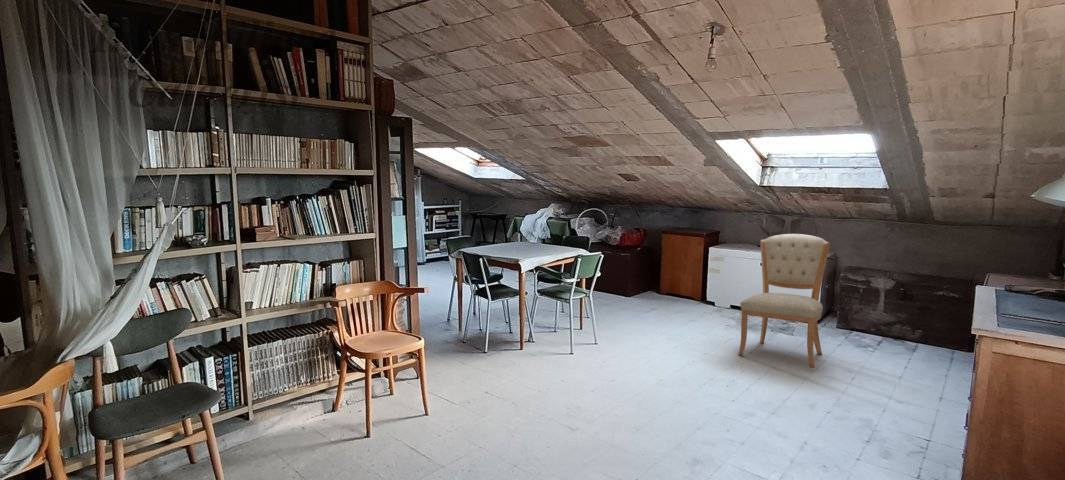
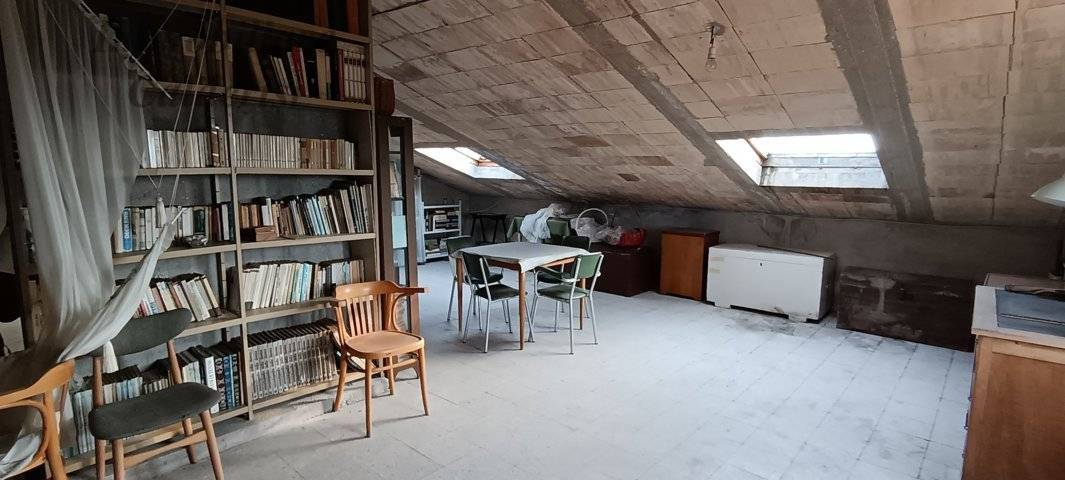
- chair [738,233,831,369]
